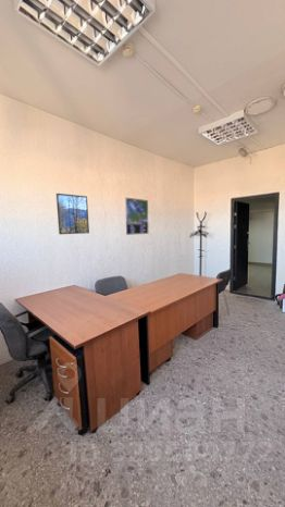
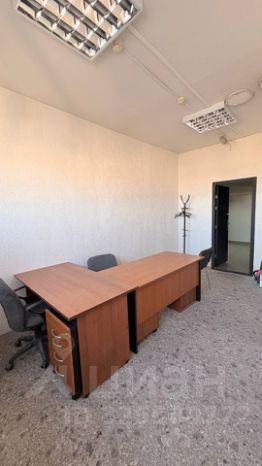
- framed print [55,193,90,235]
- map [125,197,149,236]
